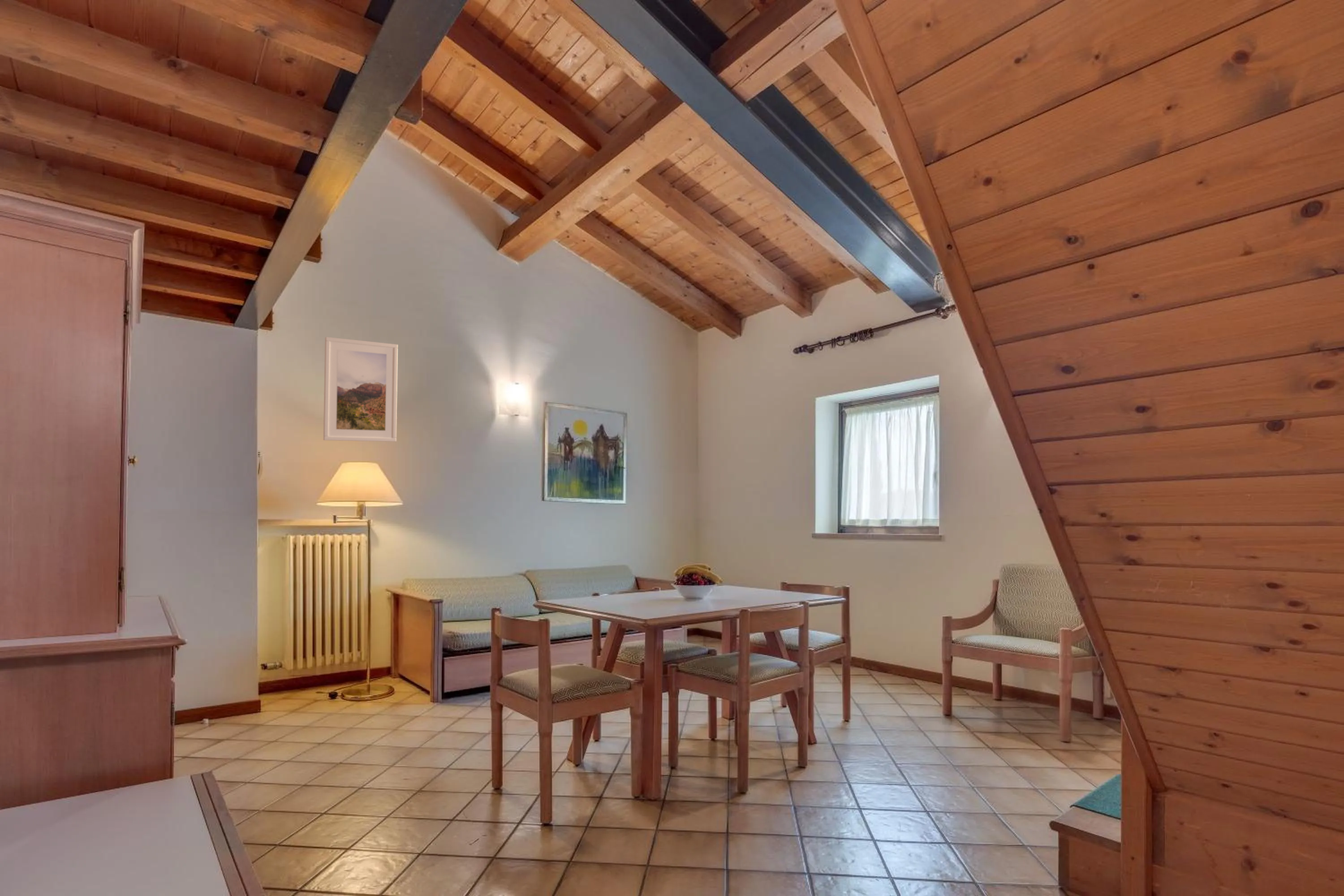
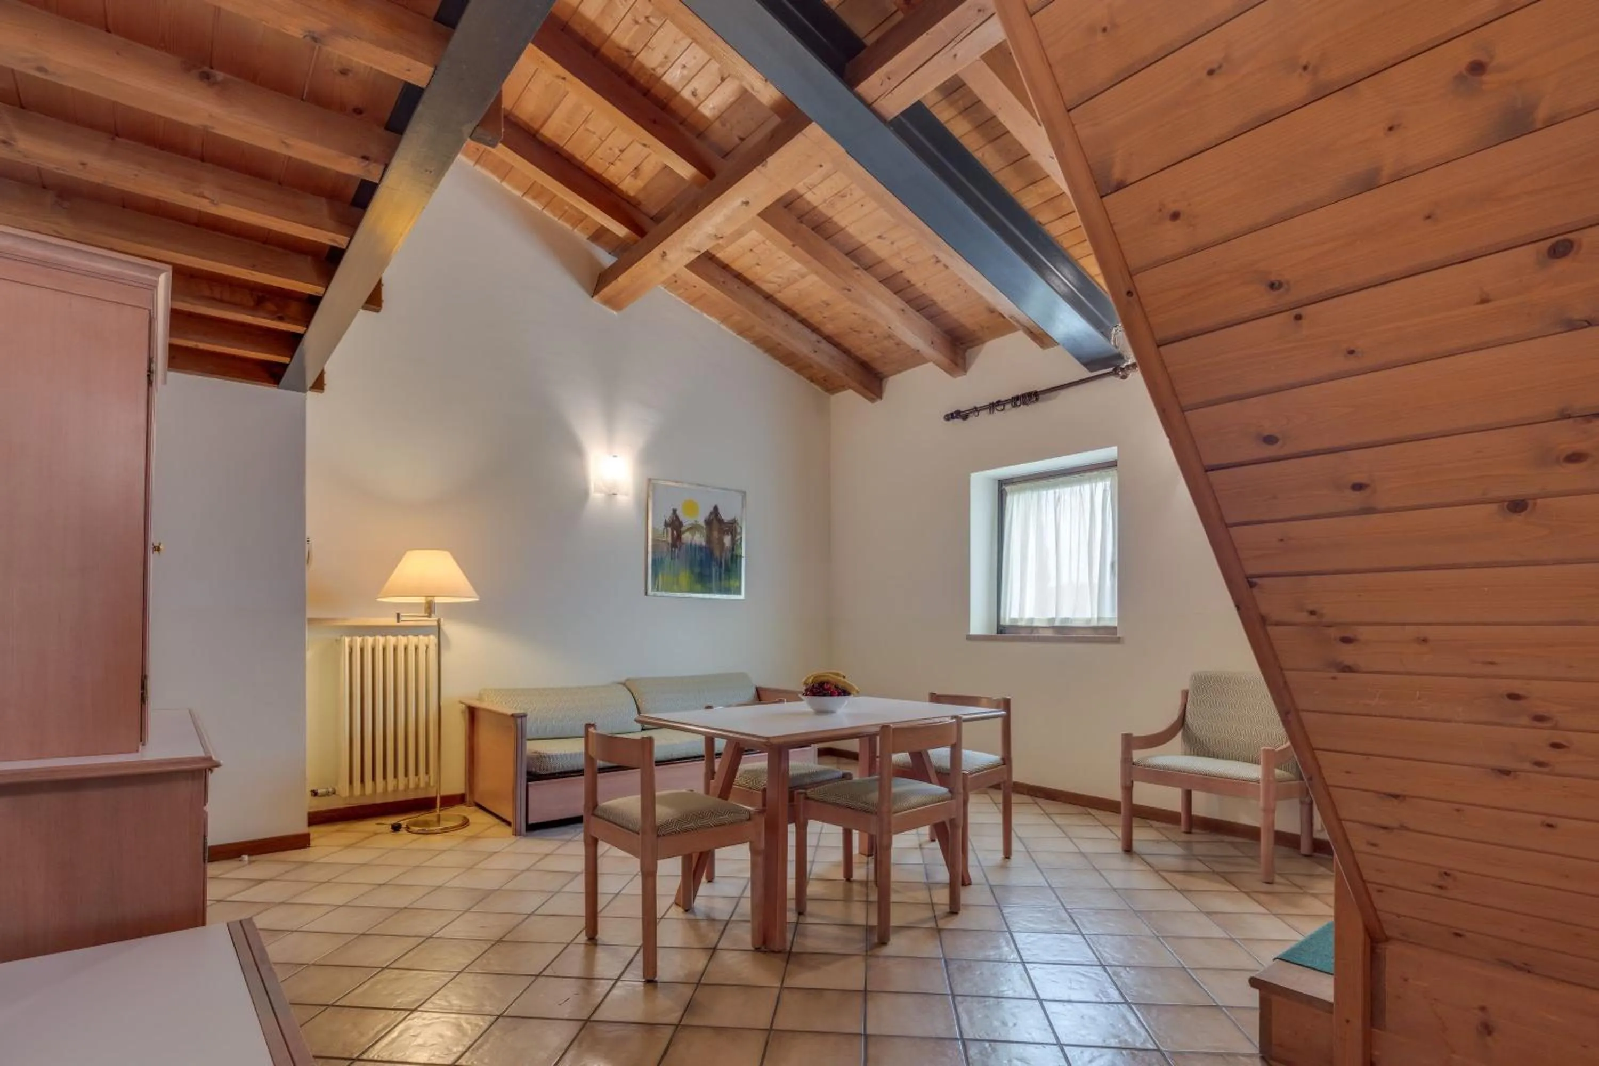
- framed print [323,336,398,442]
